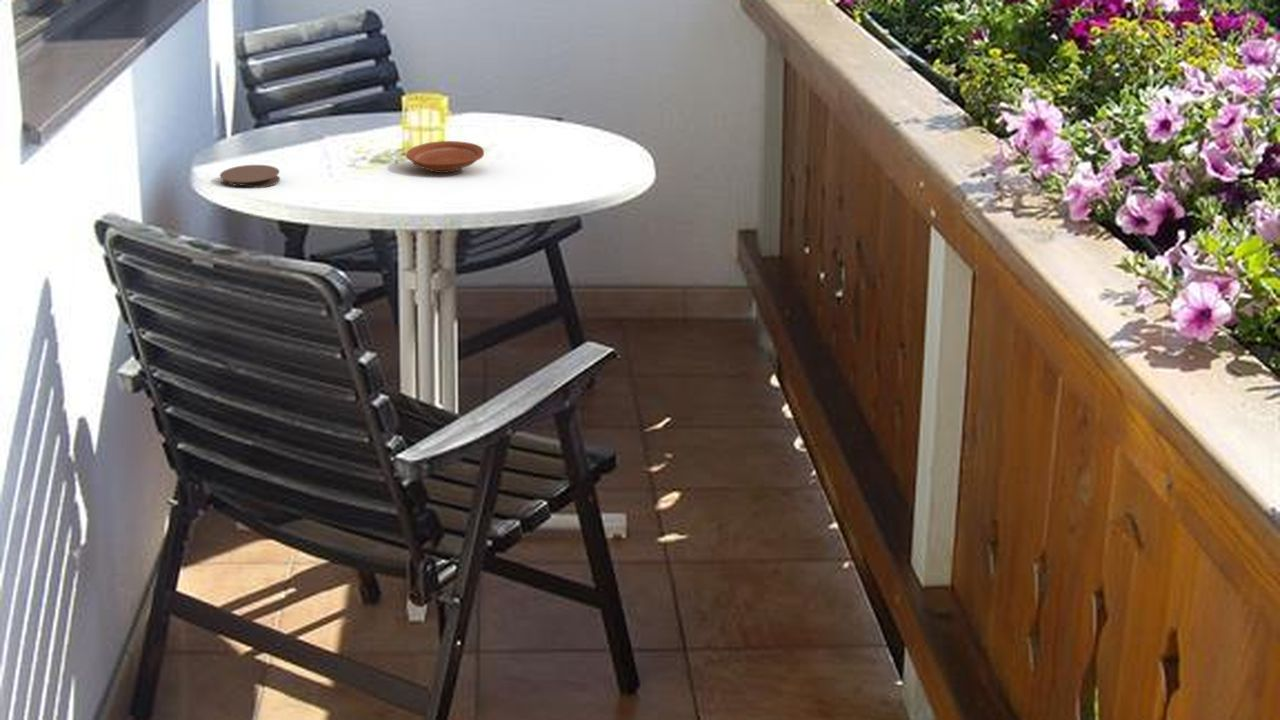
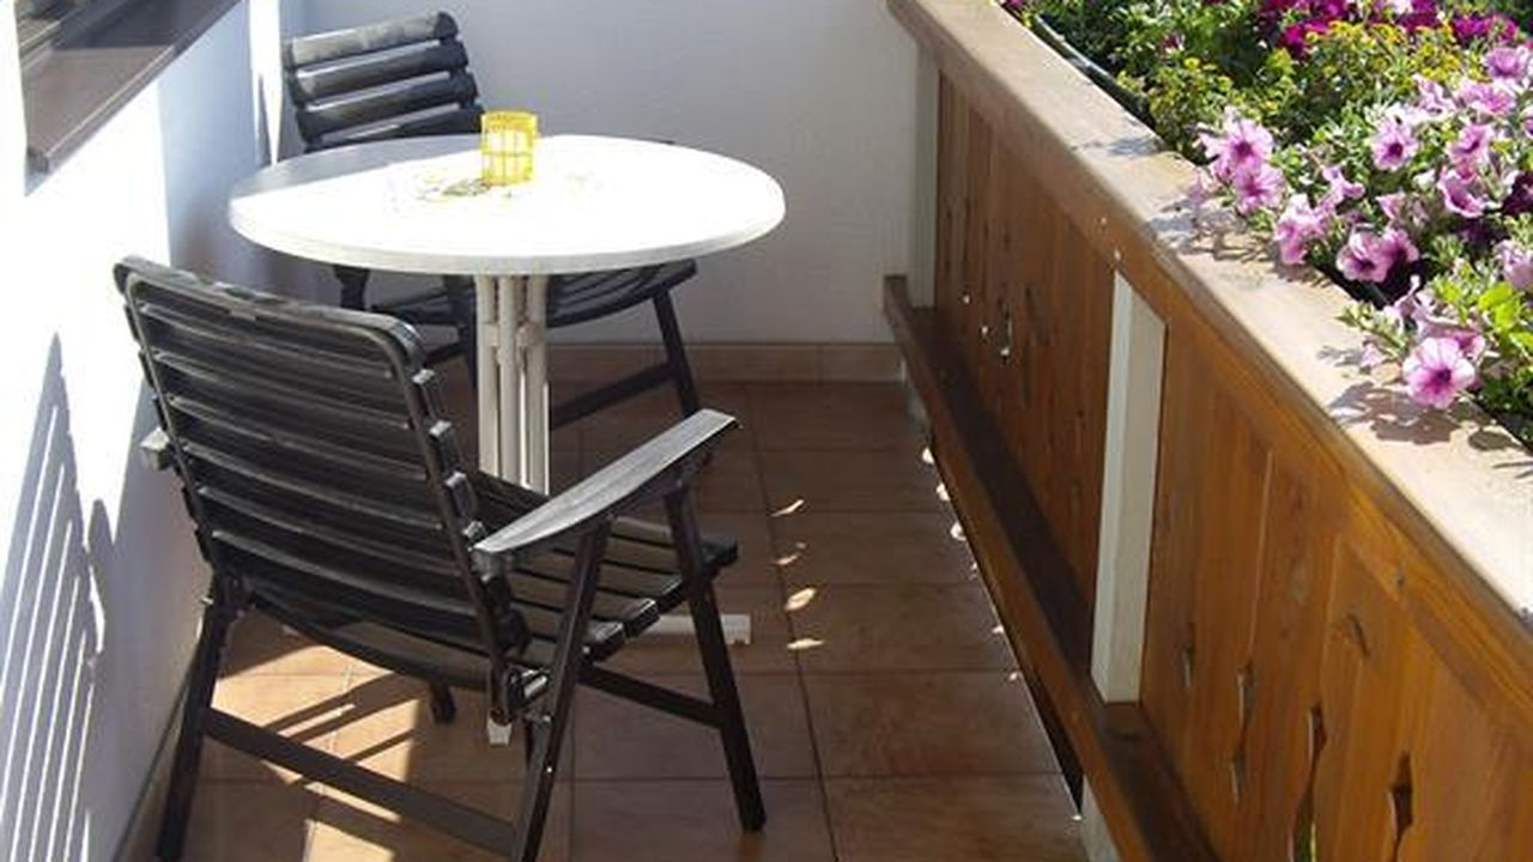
- plate [406,140,485,174]
- coaster [219,164,281,189]
